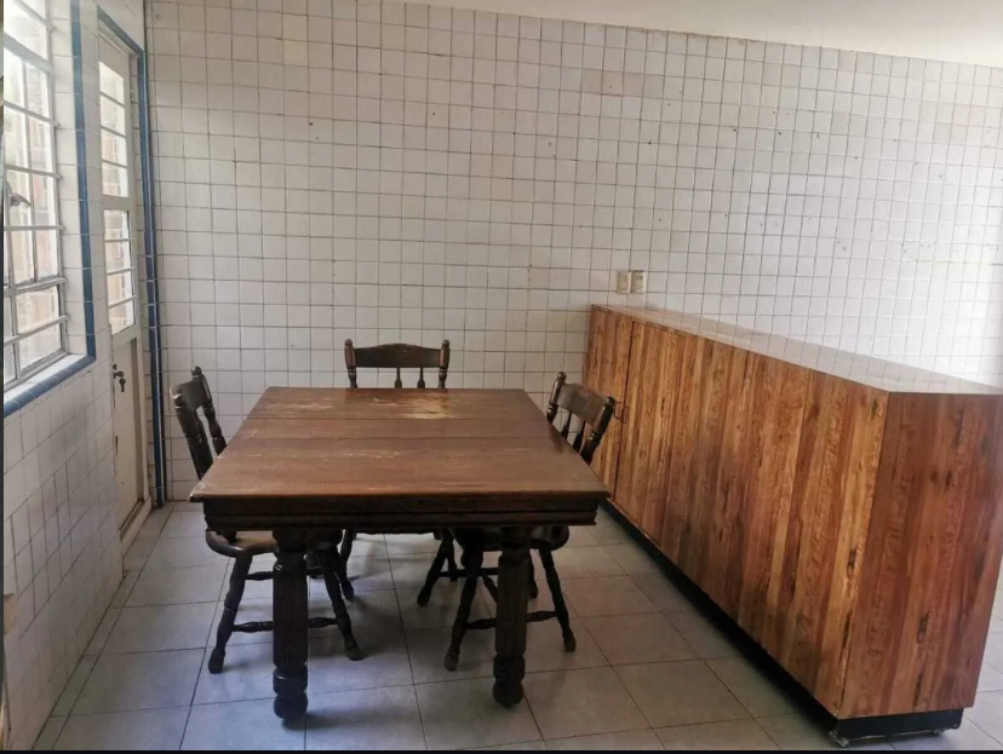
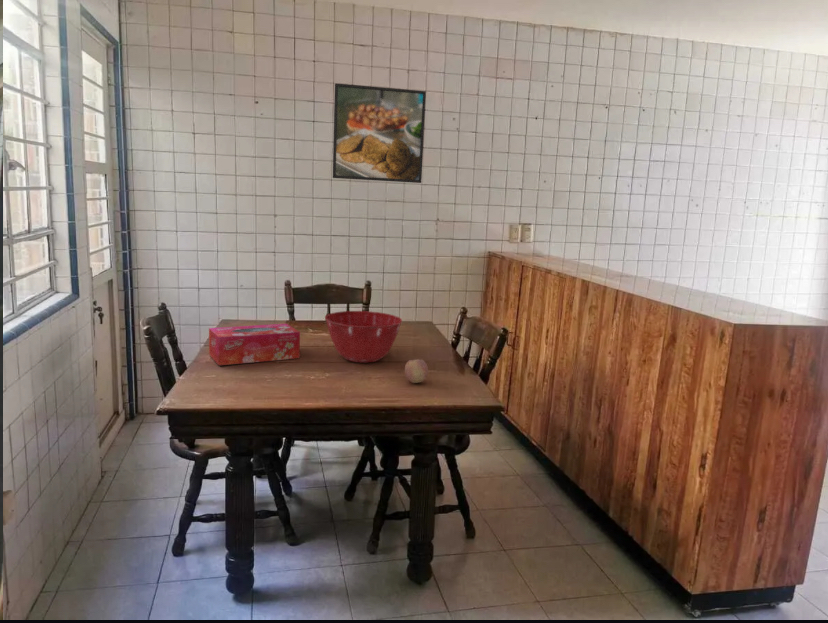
+ tissue box [208,323,301,366]
+ fruit [404,359,429,384]
+ mixing bowl [324,310,403,363]
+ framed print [332,82,427,184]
